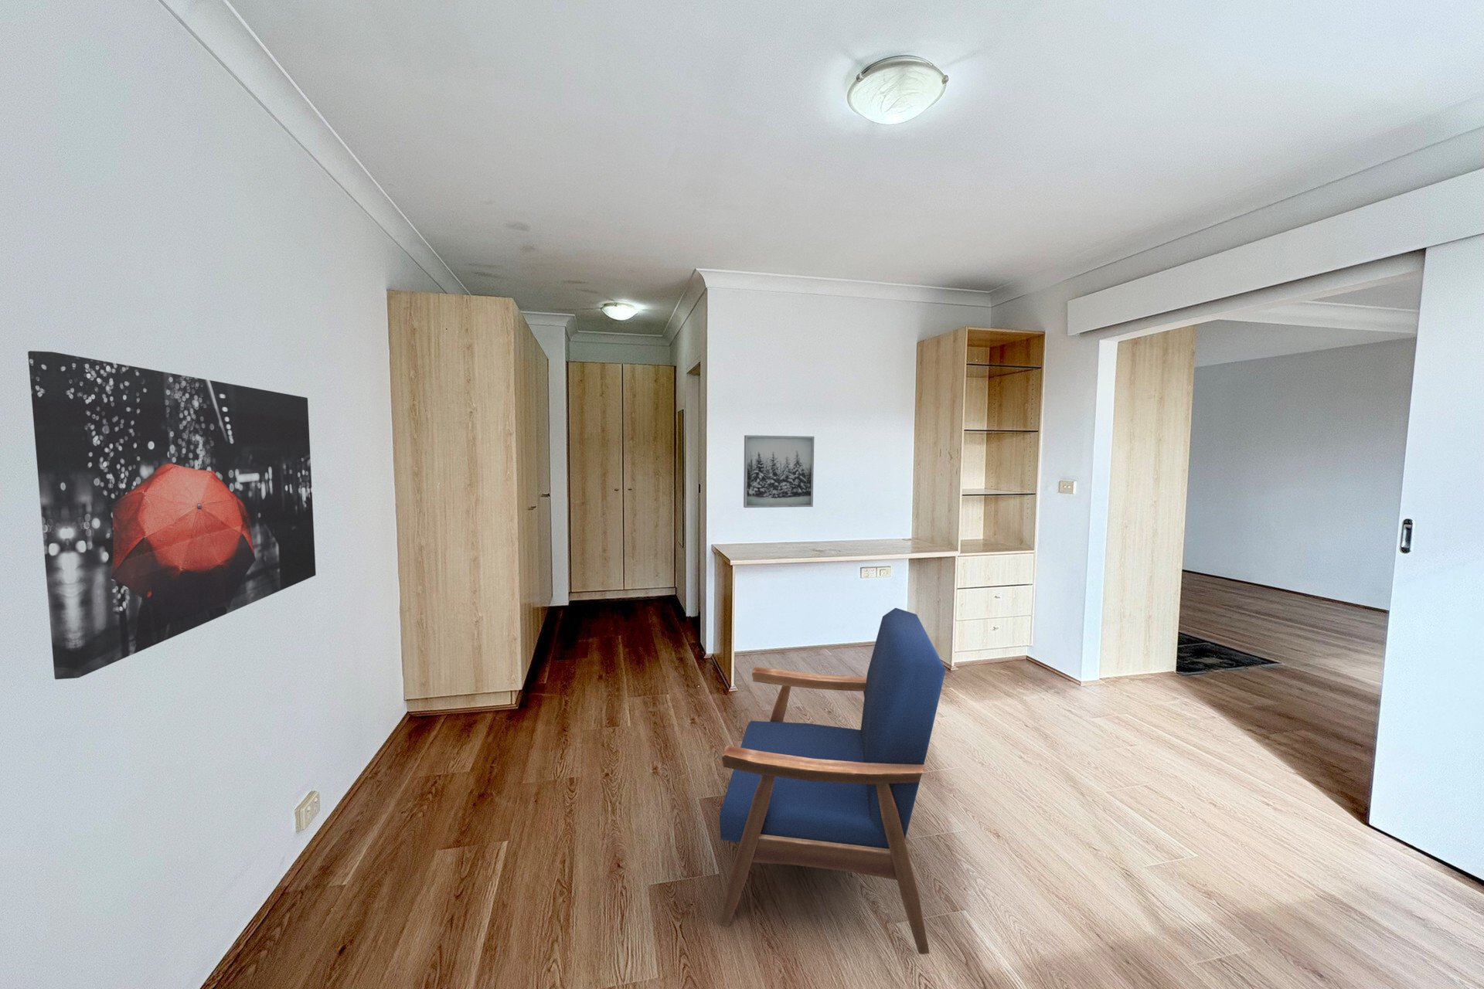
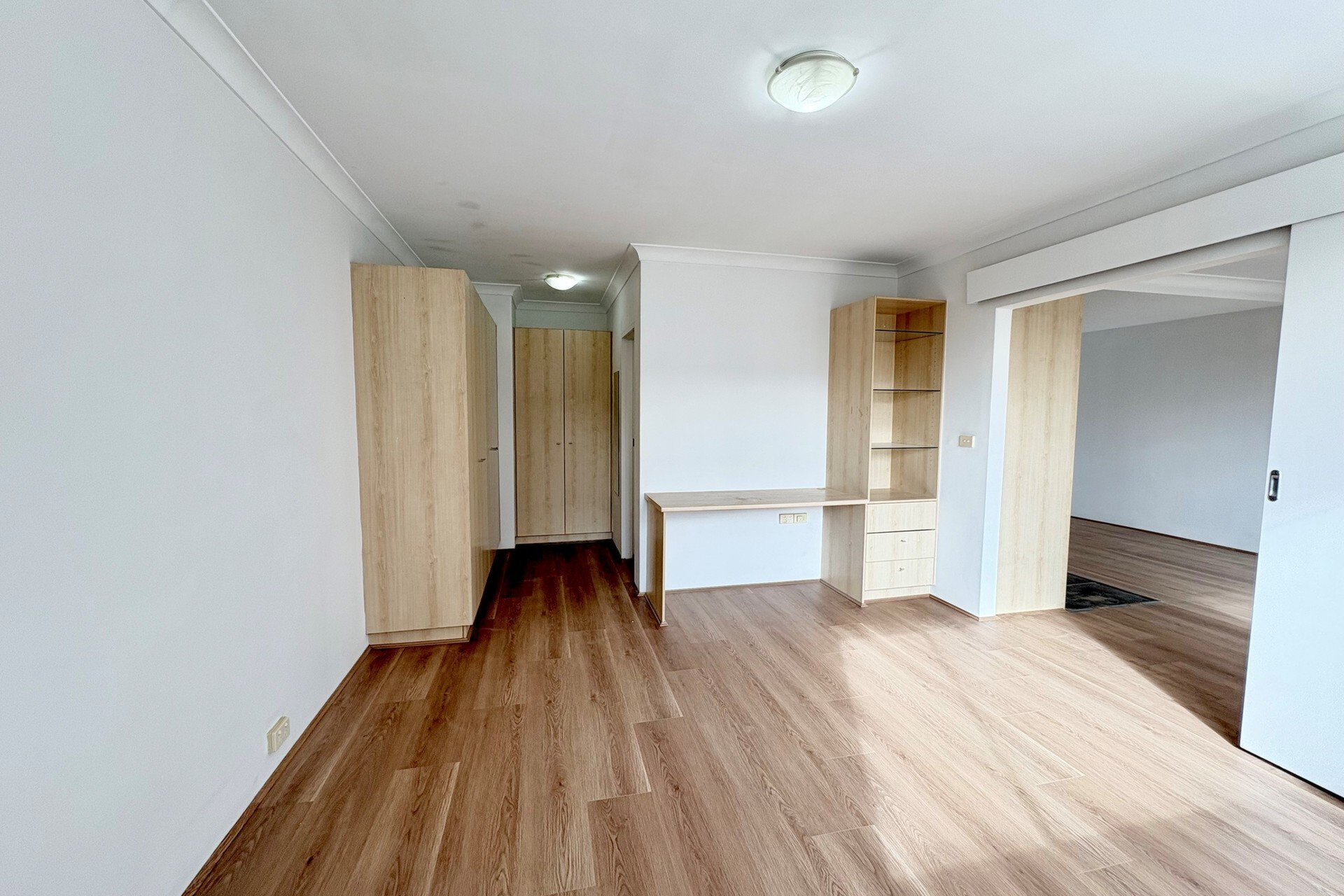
- wall art [28,350,317,680]
- armchair [719,607,947,955]
- wall art [743,434,815,509]
